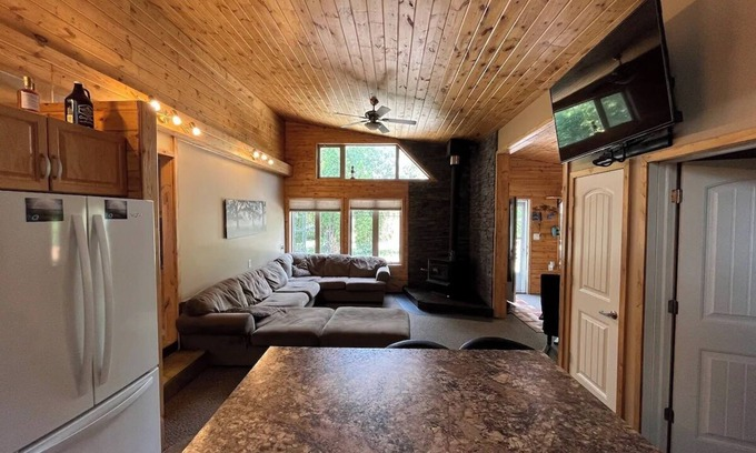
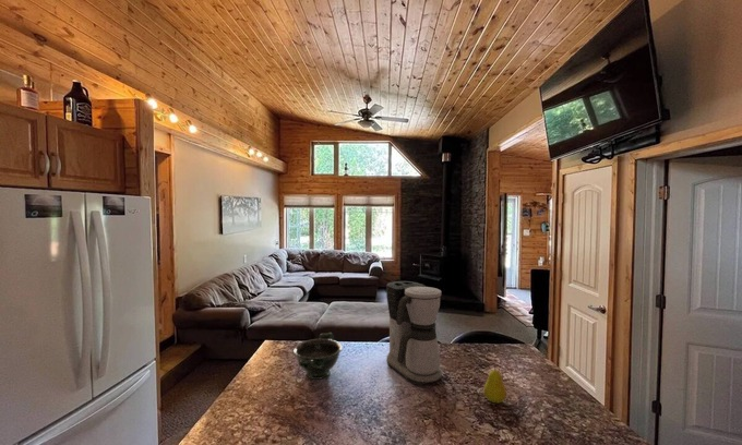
+ fruit [482,365,507,404]
+ bowl [292,332,344,381]
+ coffee maker [385,280,443,386]
